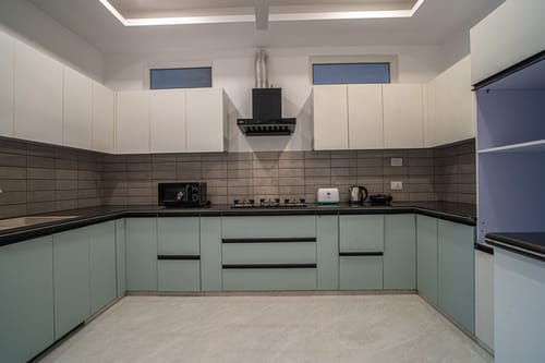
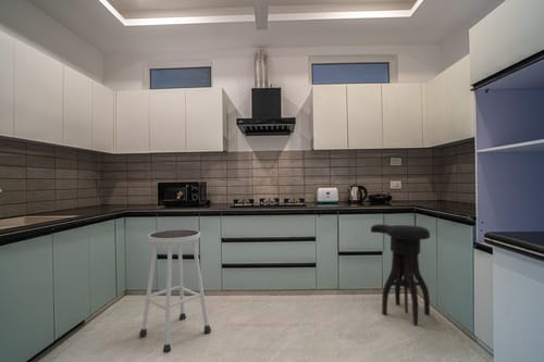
+ stool [138,228,212,354]
+ stool [370,223,431,325]
